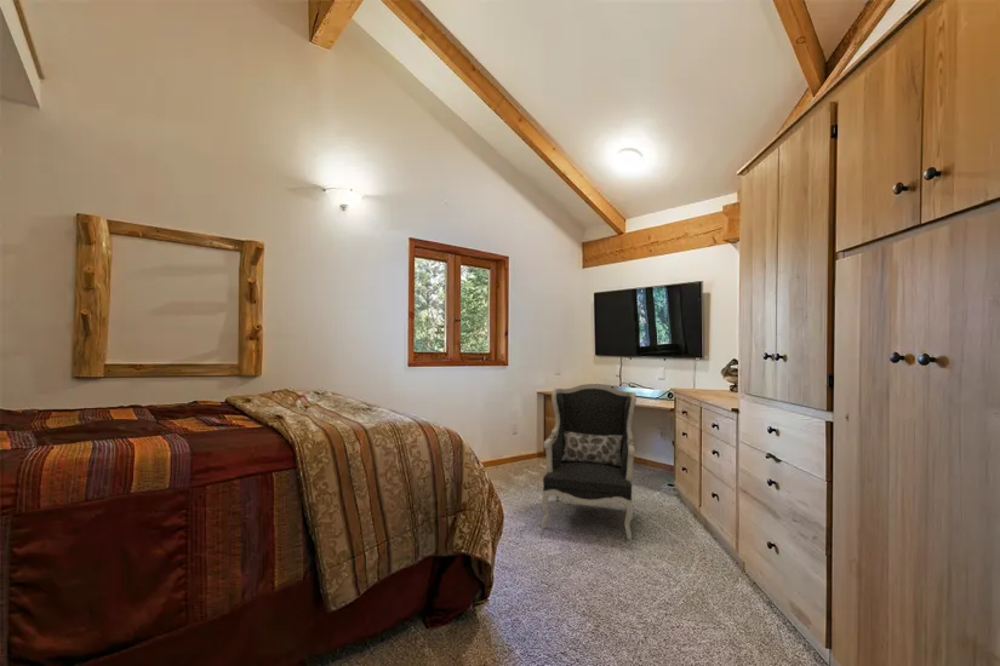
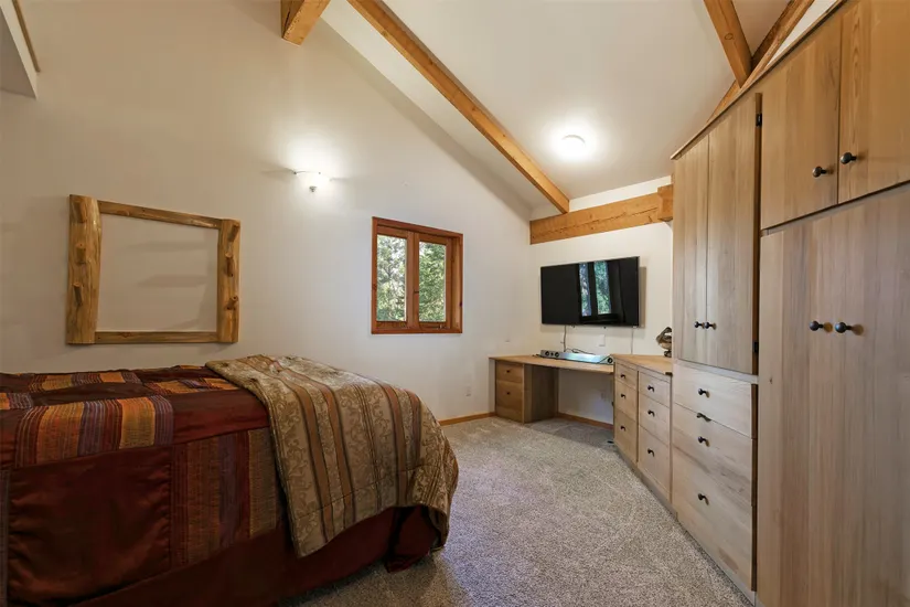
- armchair [539,383,638,540]
